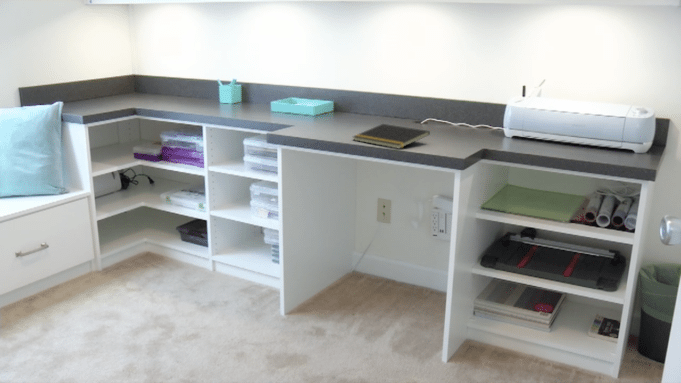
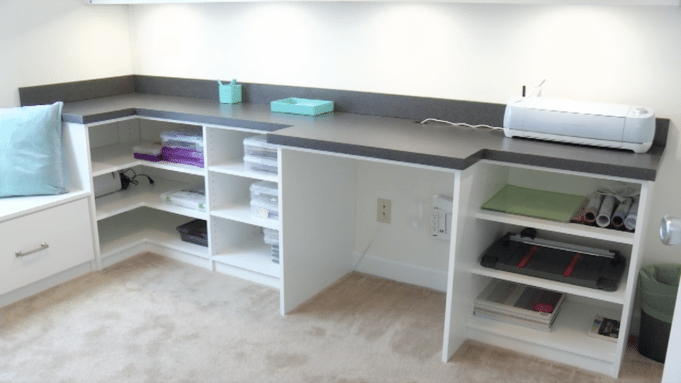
- notepad [352,123,431,150]
